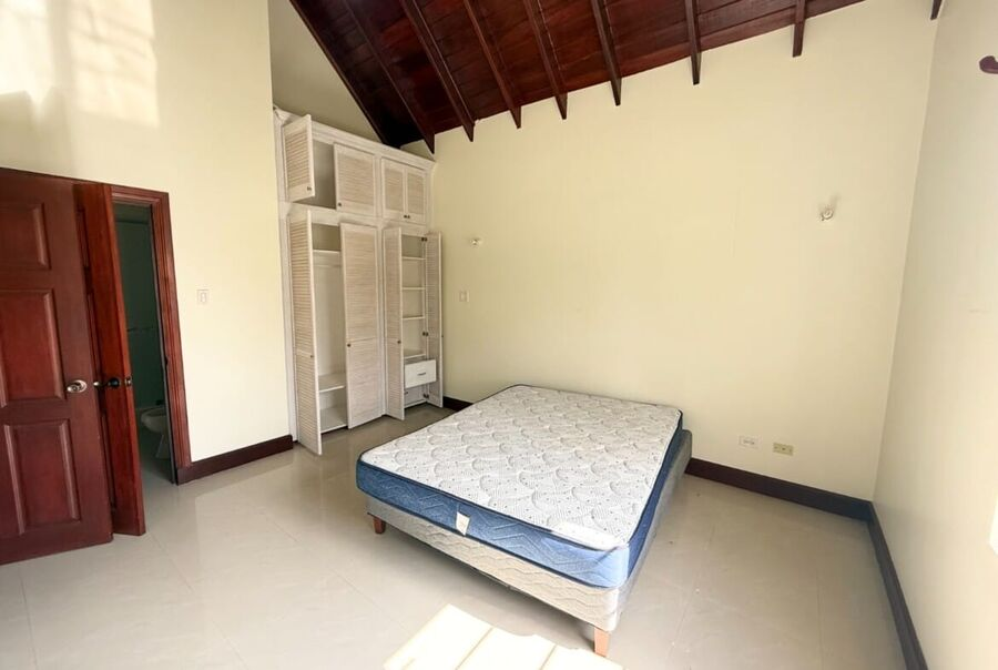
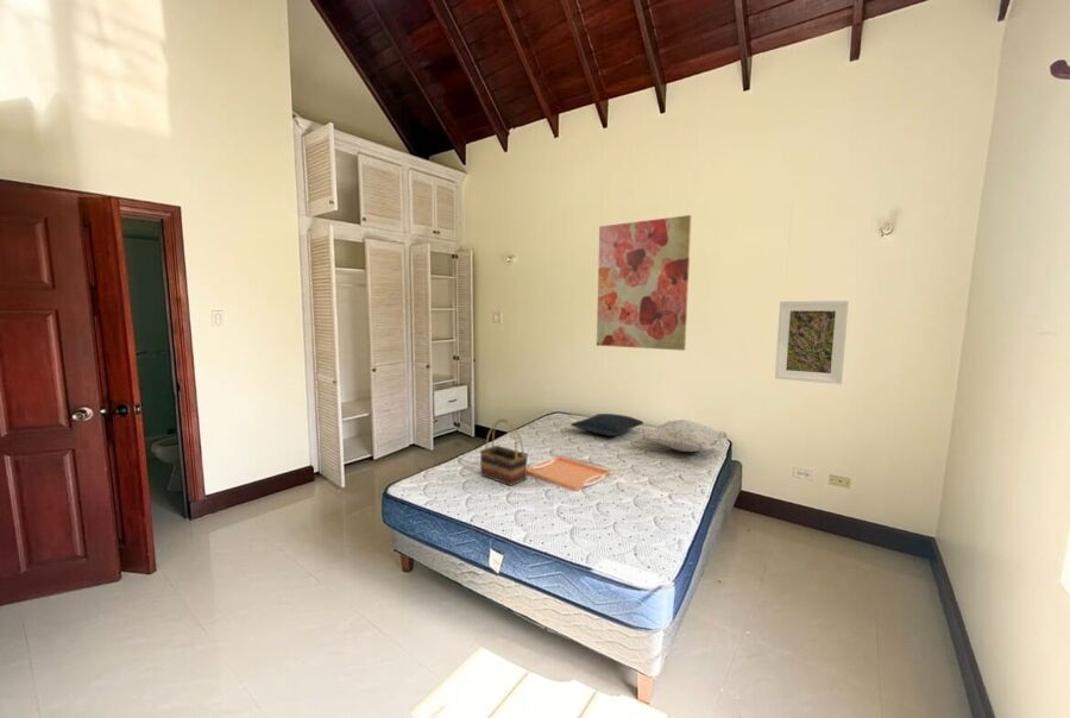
+ serving tray [527,455,611,492]
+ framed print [774,300,850,385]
+ pillow [569,412,644,437]
+ wall art [596,214,692,352]
+ woven basket [479,418,529,487]
+ decorative pillow [638,418,730,453]
